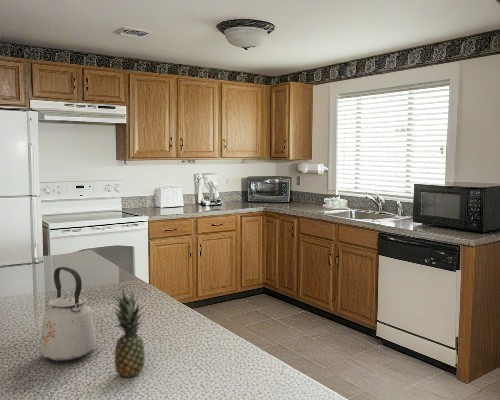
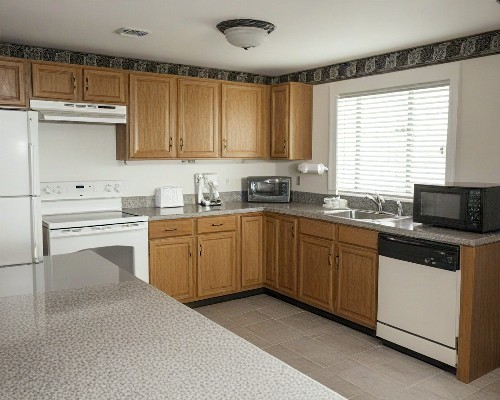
- fruit [111,287,146,378]
- kettle [40,266,97,362]
